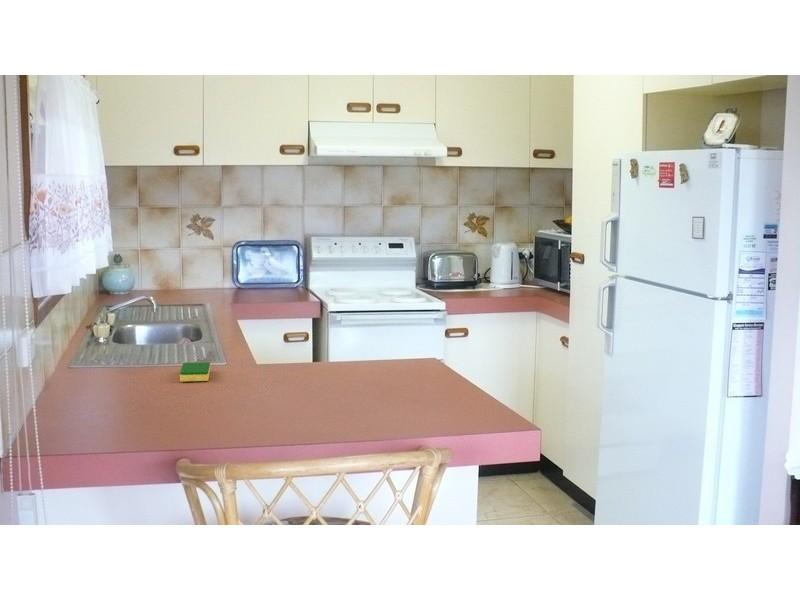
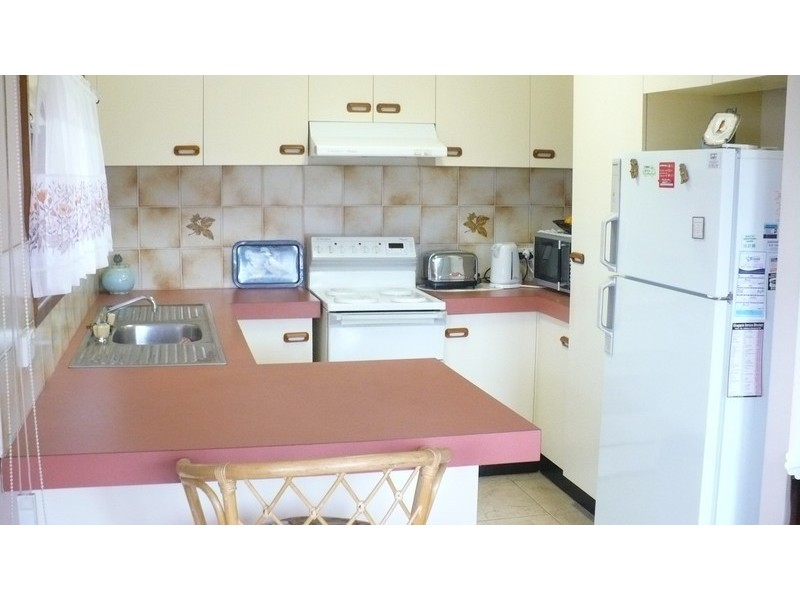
- dish sponge [179,361,211,383]
